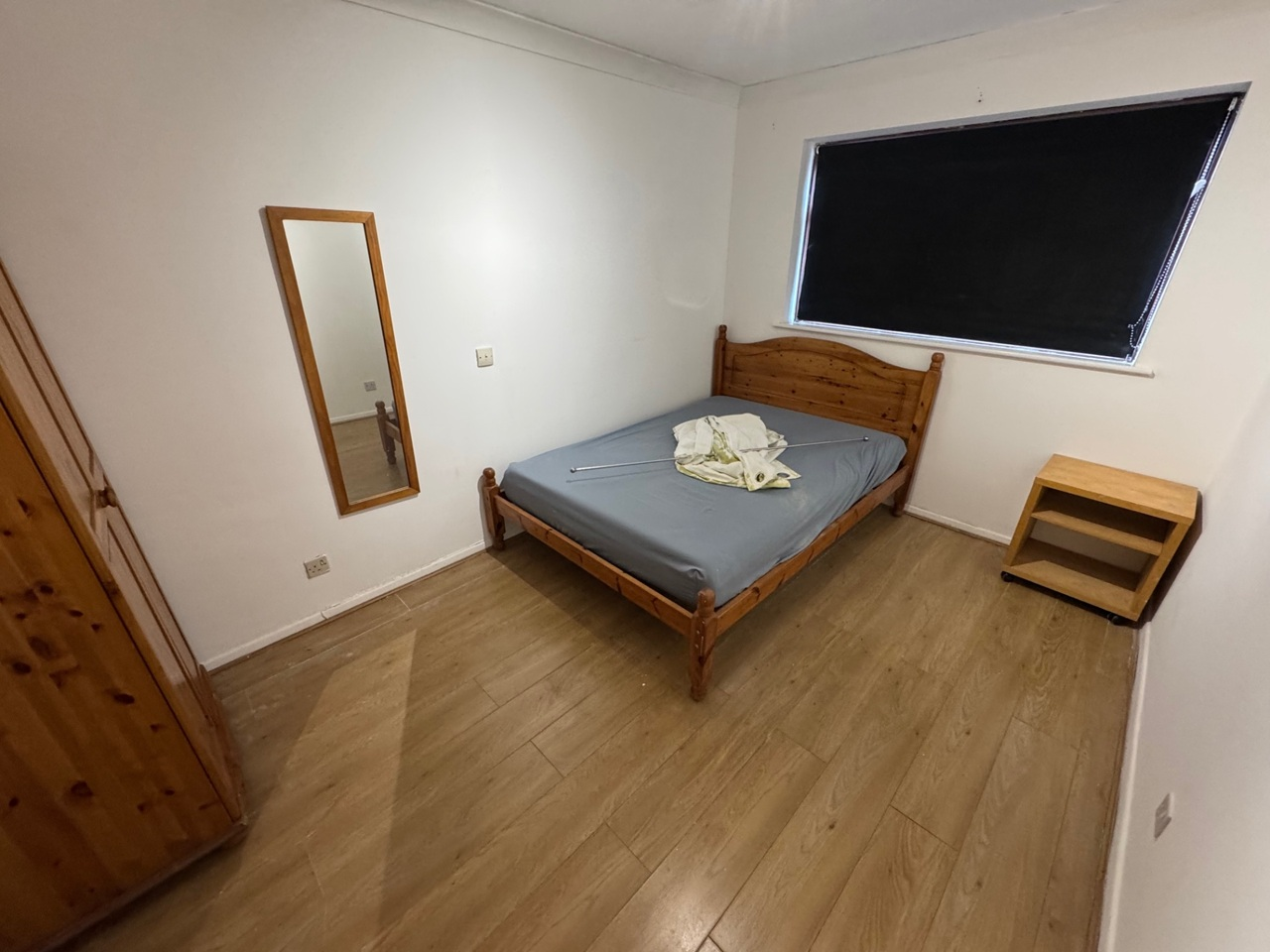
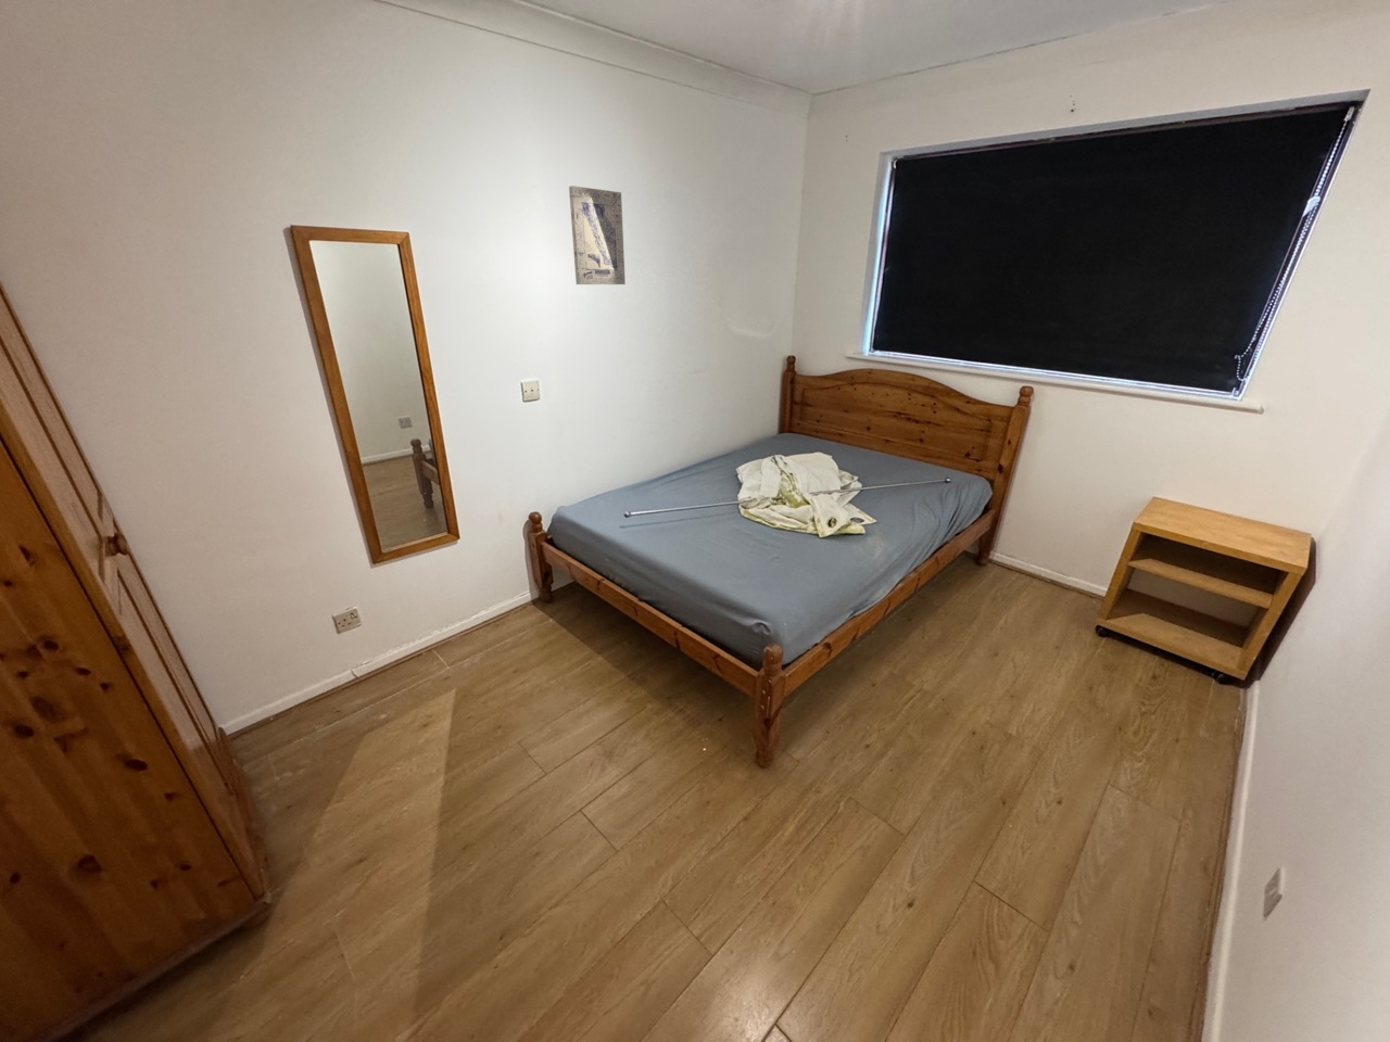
+ wall art [568,185,626,286]
